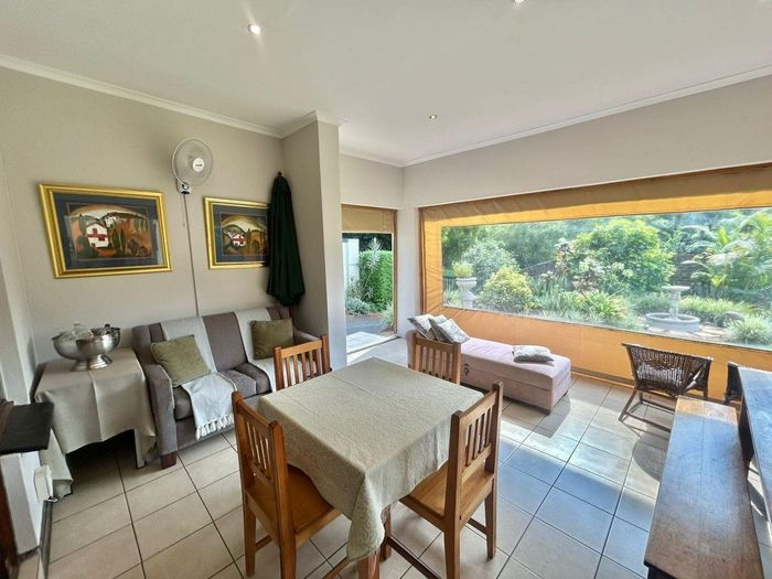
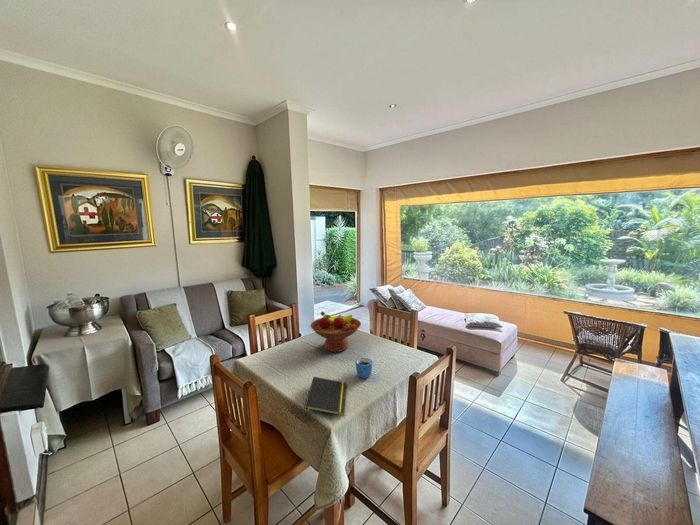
+ notepad [303,376,347,418]
+ fruit bowl [310,310,362,353]
+ mug [354,357,374,379]
